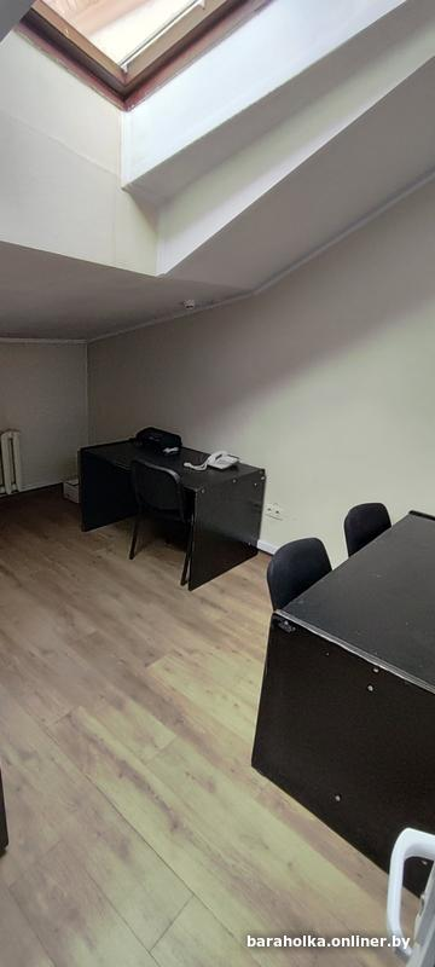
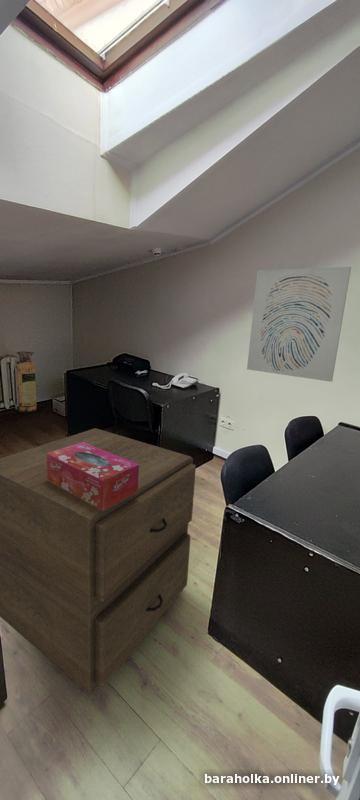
+ fire extinguisher [12,351,38,414]
+ tissue box [46,442,139,511]
+ filing cabinet [0,427,197,694]
+ wall art [246,266,352,383]
